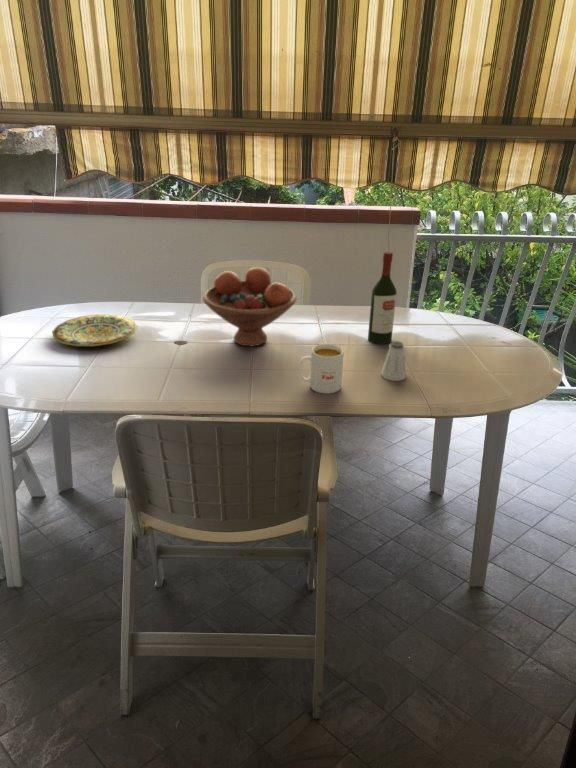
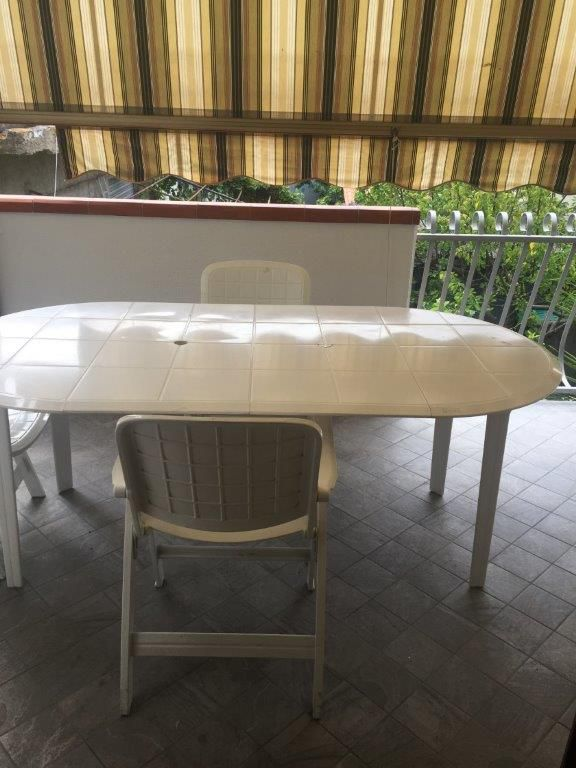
- mug [297,343,345,395]
- fruit bowl [202,266,298,347]
- wine bottle [367,251,398,345]
- saltshaker [380,340,407,382]
- plate [51,313,139,347]
